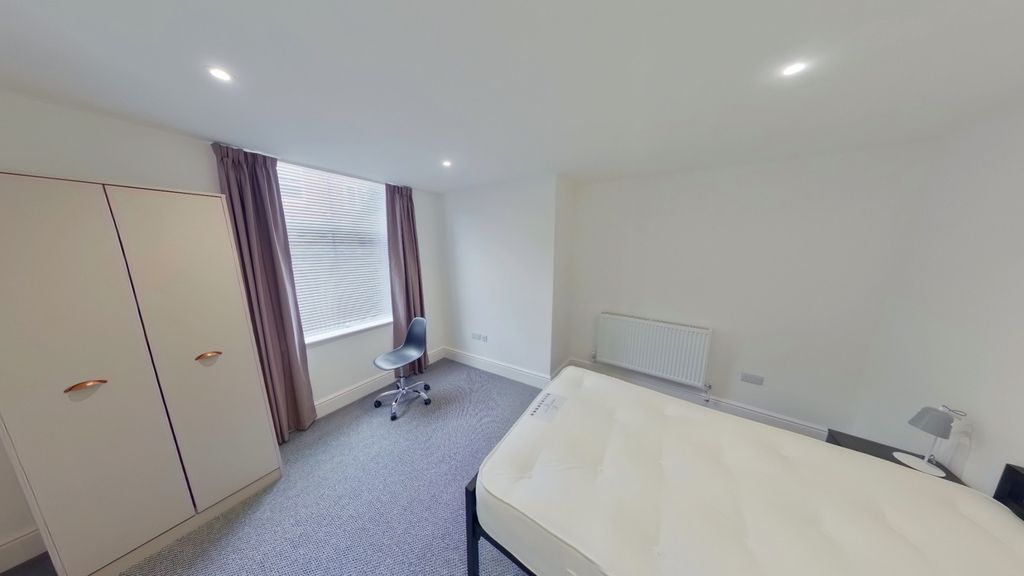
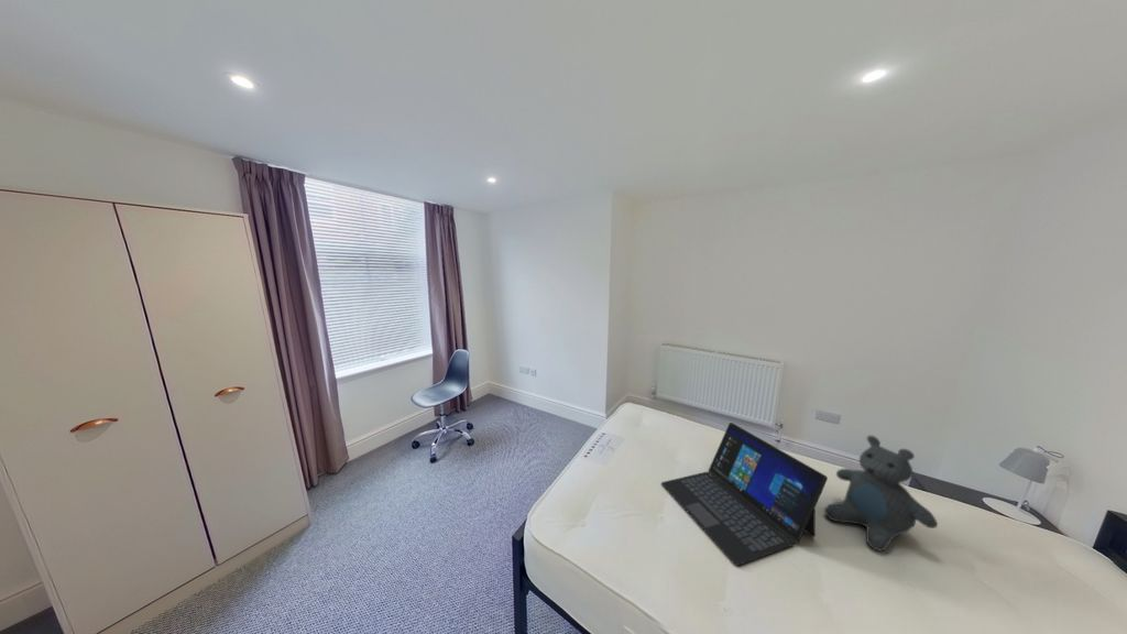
+ teddy bear [823,435,939,553]
+ laptop [660,422,829,567]
